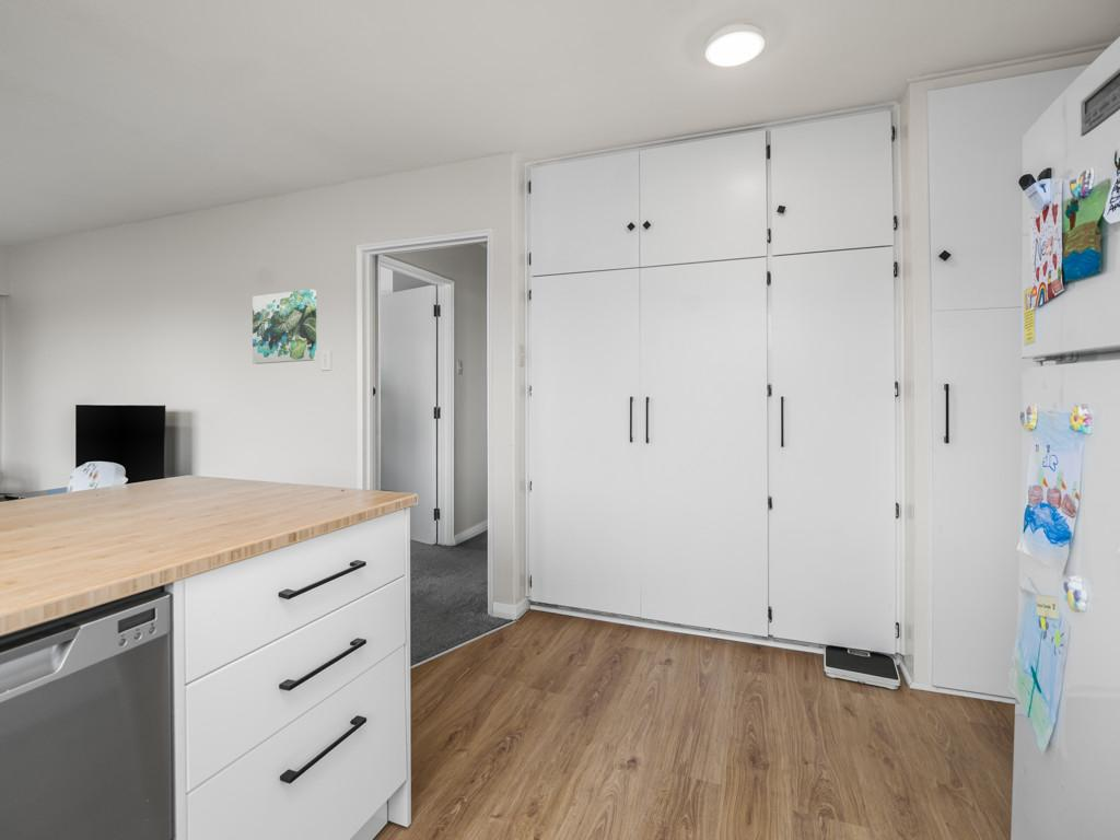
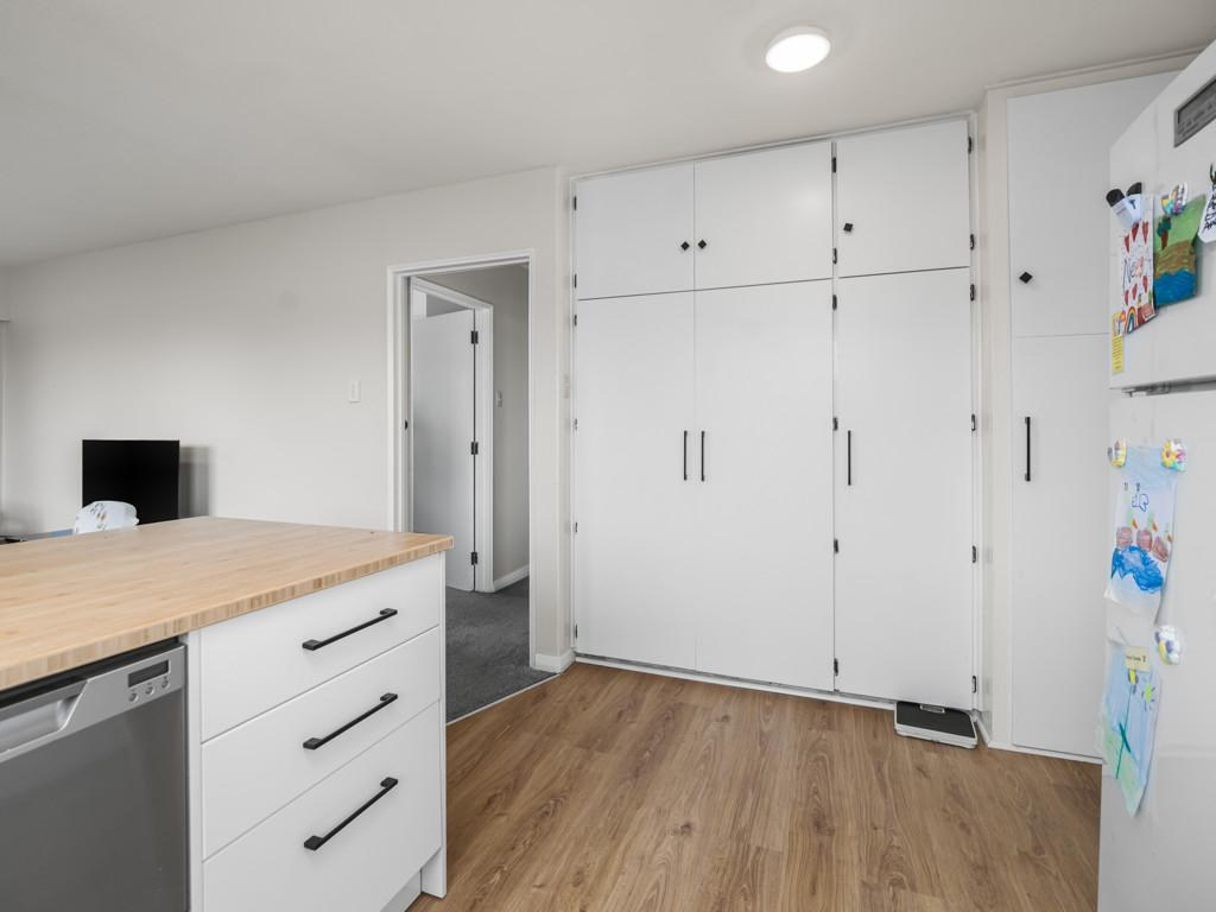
- wall art [252,288,317,365]
